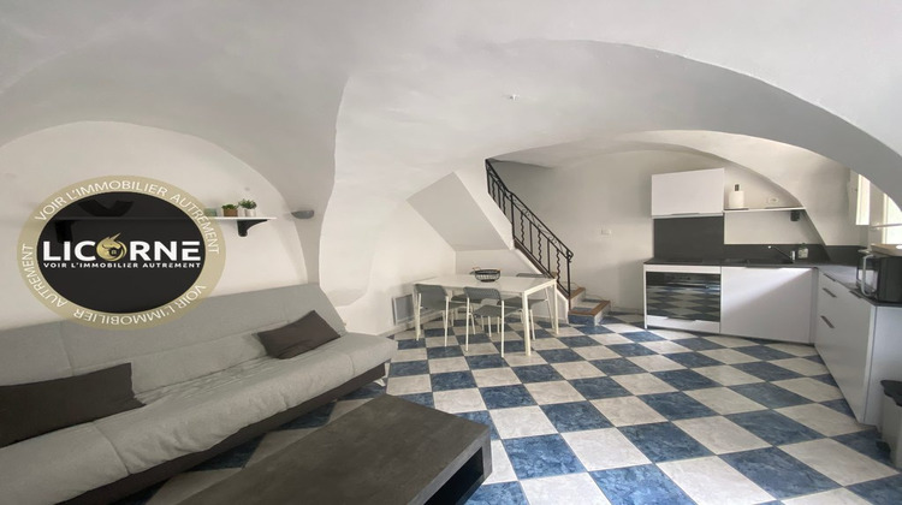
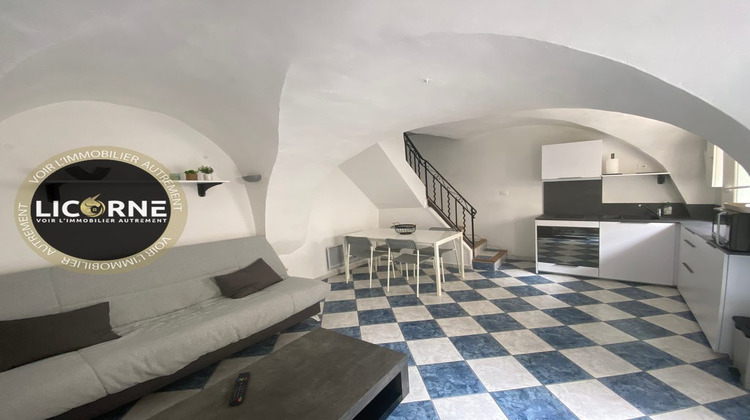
+ remote control [229,371,251,407]
